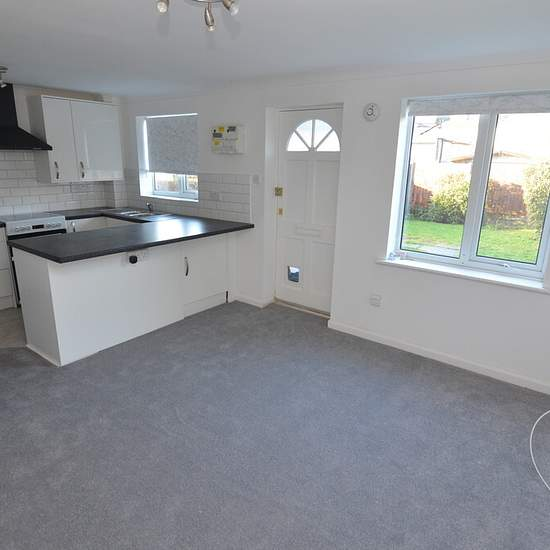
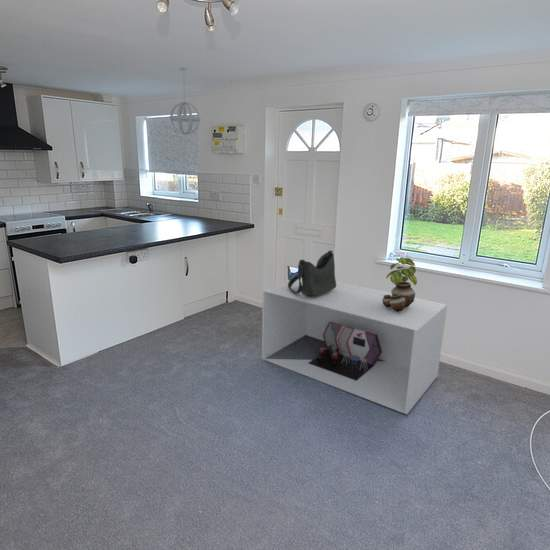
+ shoulder bag [288,250,337,296]
+ potted plant [382,257,418,312]
+ pendant light [169,66,202,136]
+ storage bench [261,278,448,415]
